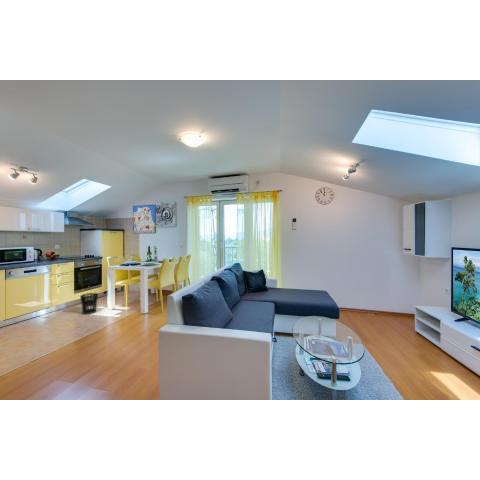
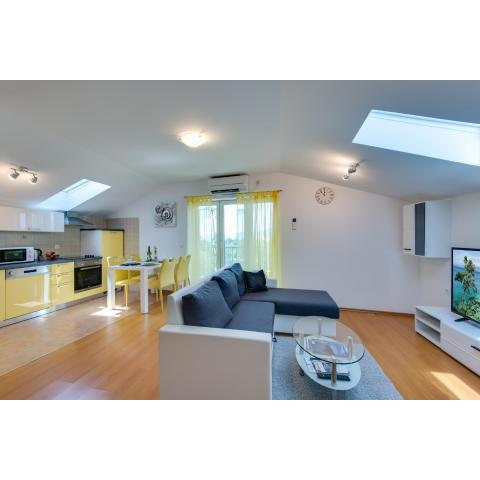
- wastebasket [79,292,99,315]
- wall art [132,204,157,234]
